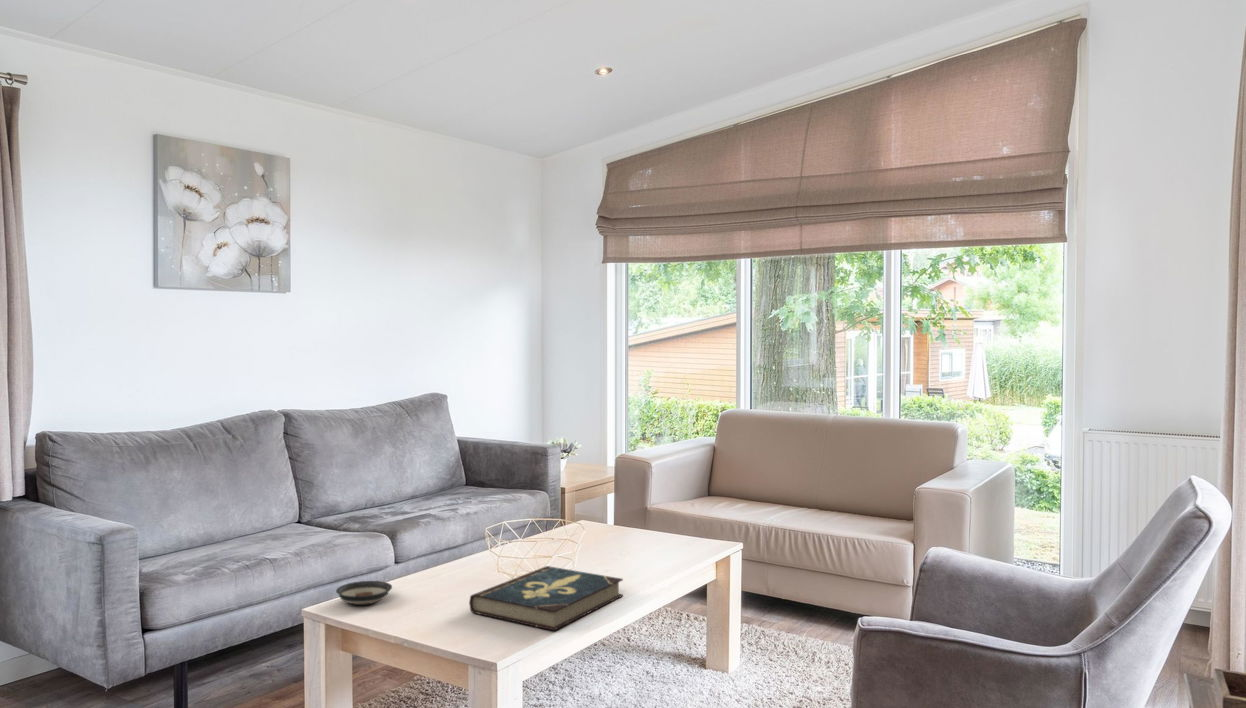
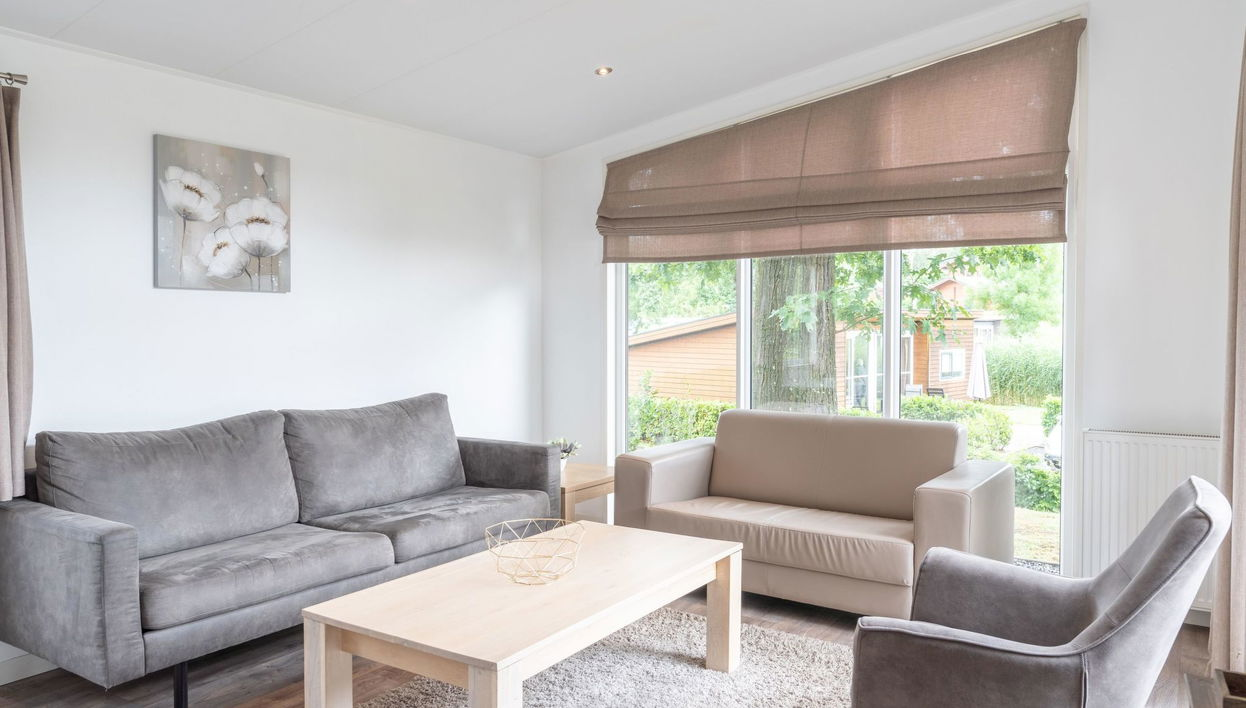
- saucer [335,580,393,606]
- book [468,565,624,632]
